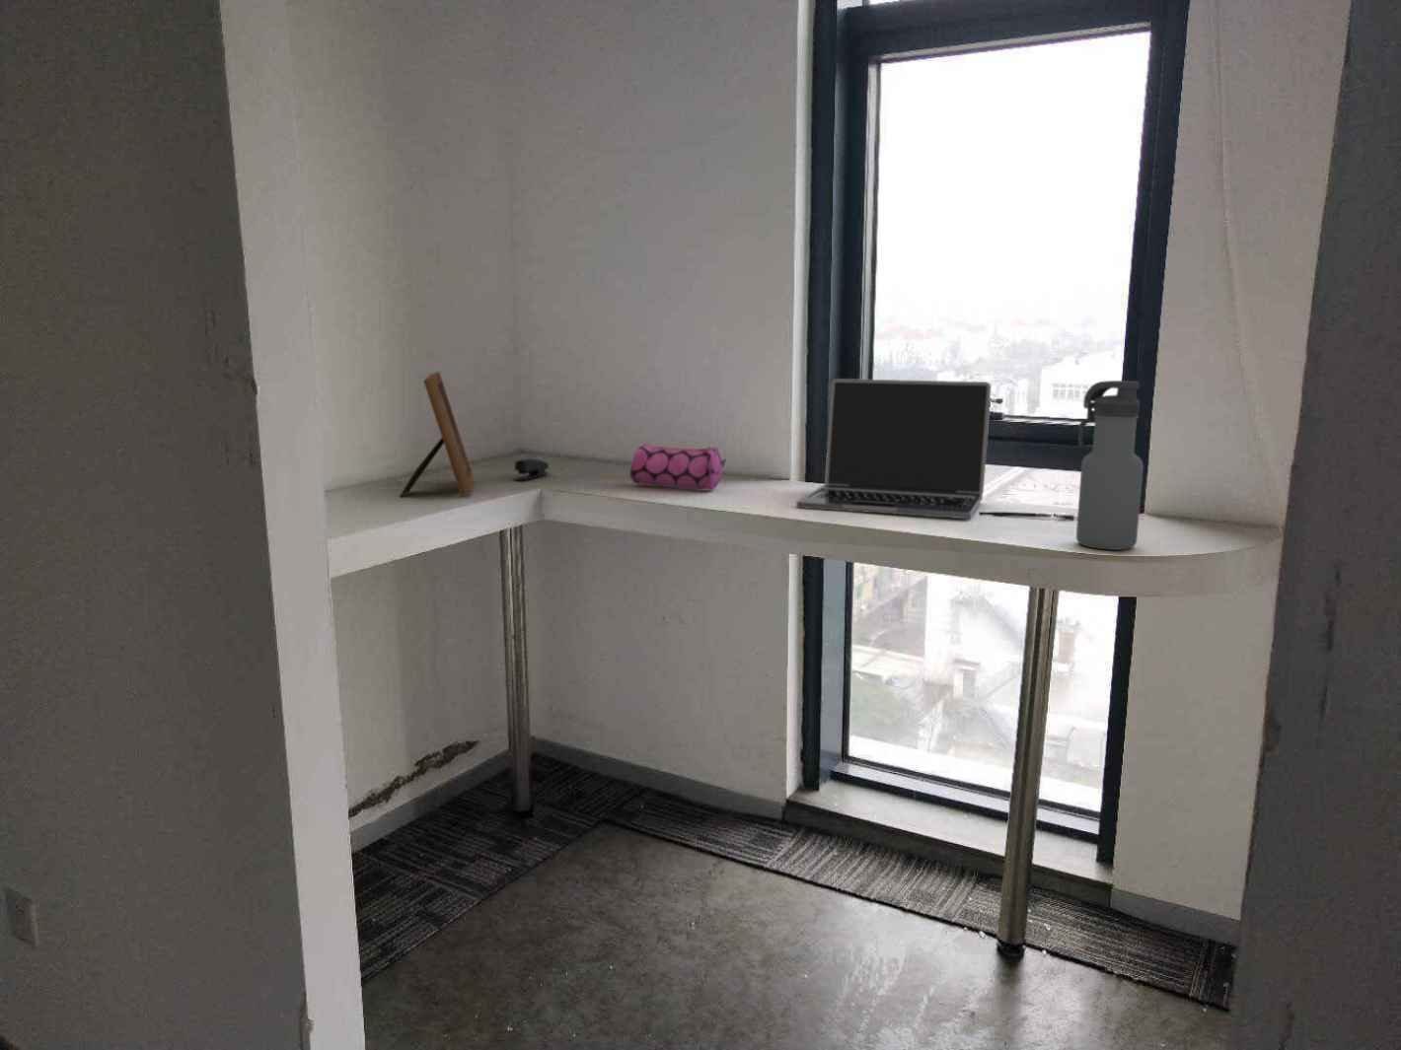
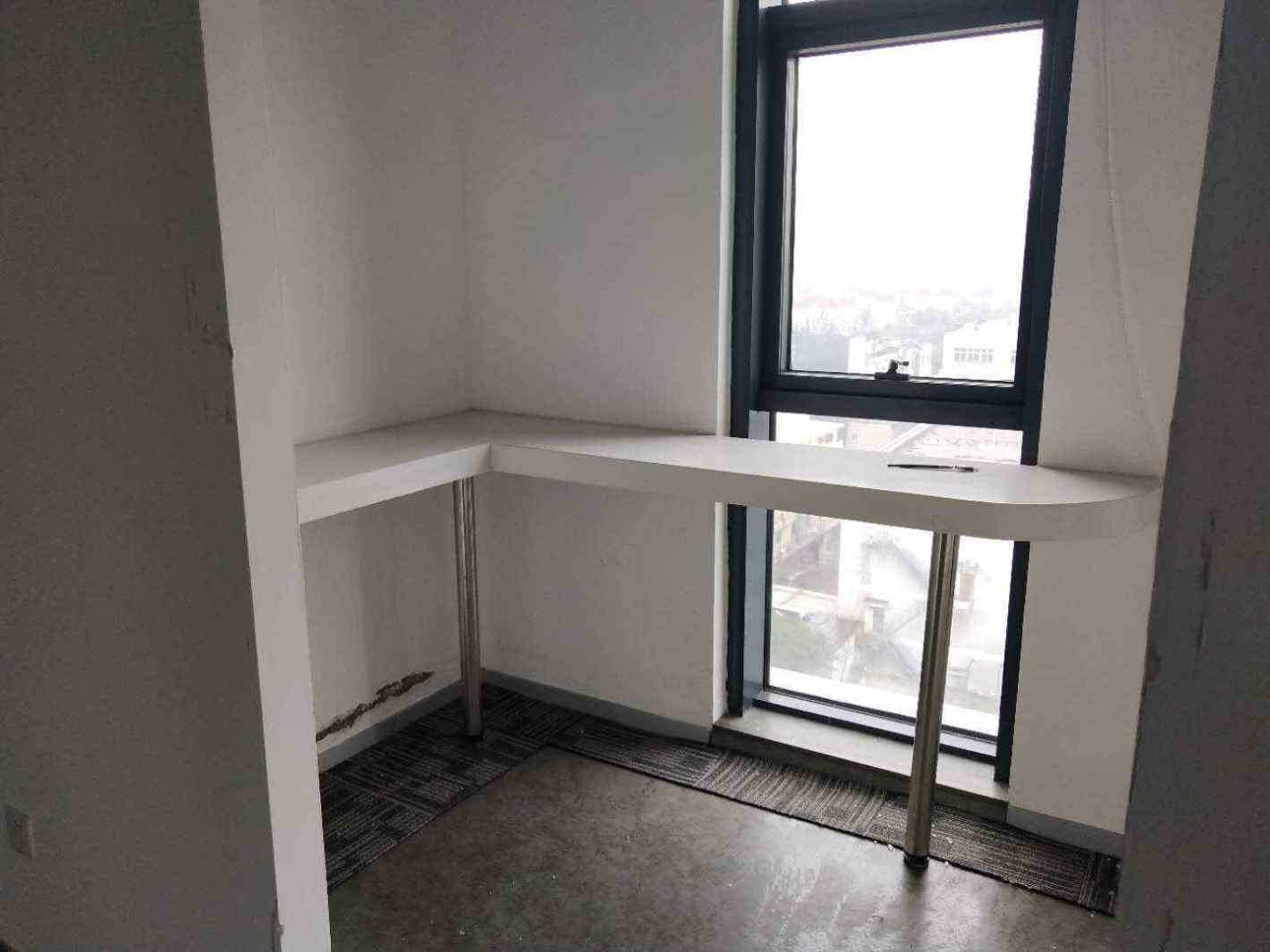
- water bottle [1076,379,1144,551]
- pencil case [629,442,727,491]
- laptop [795,377,992,519]
- stapler [513,458,550,482]
- picture frame [398,371,474,497]
